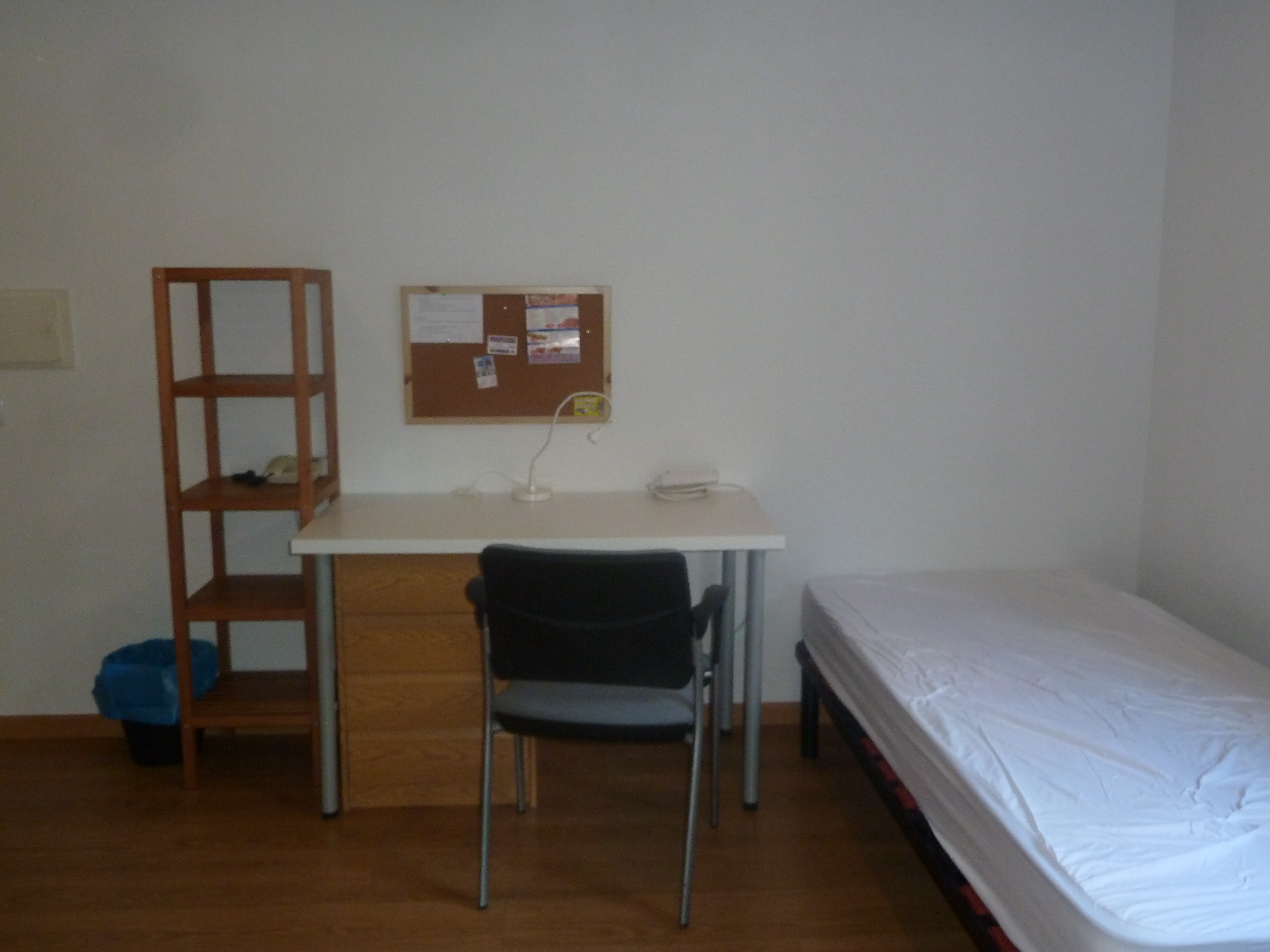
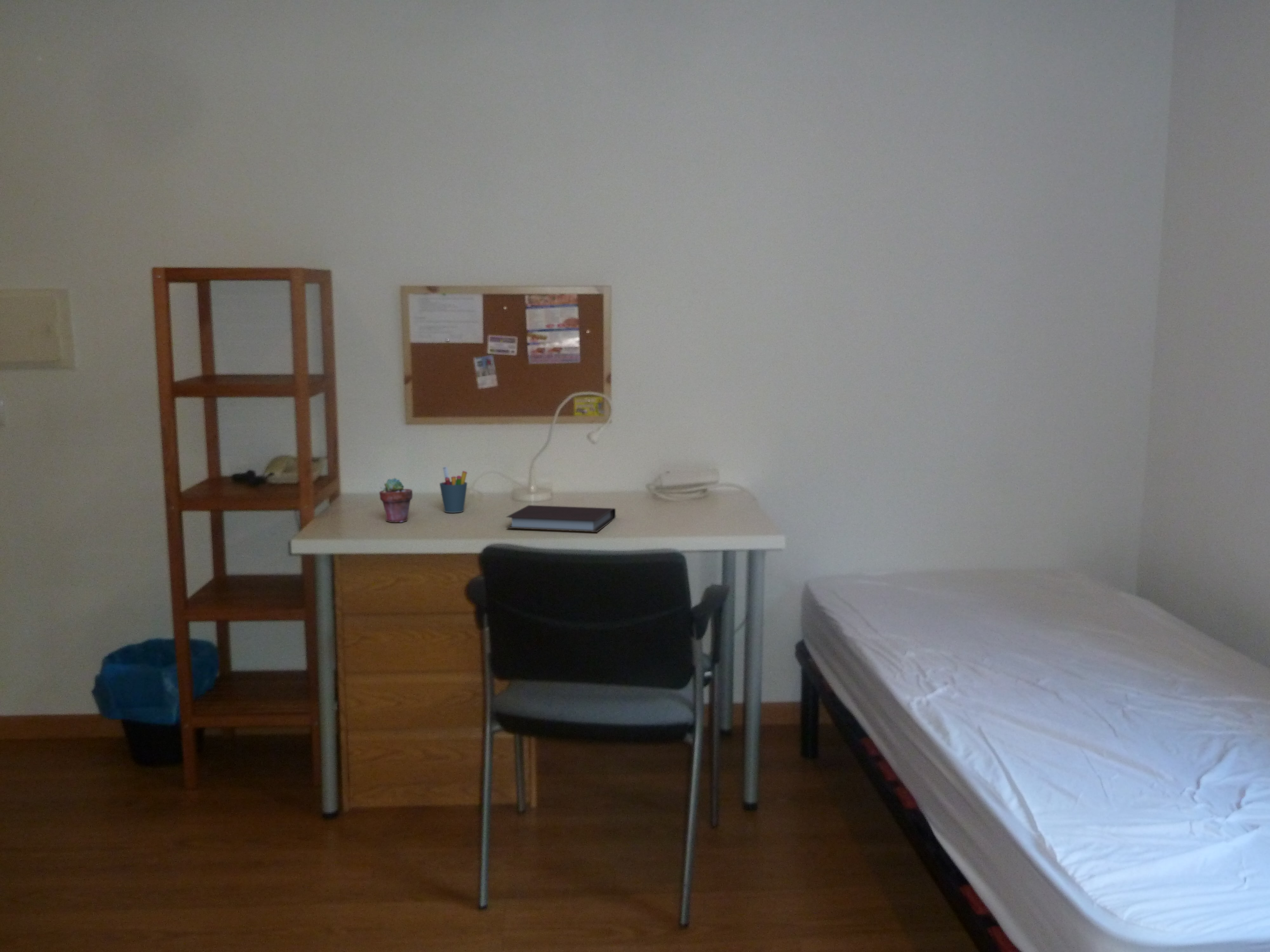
+ notebook [505,505,616,532]
+ potted succulent [379,478,413,523]
+ pen holder [439,466,468,513]
